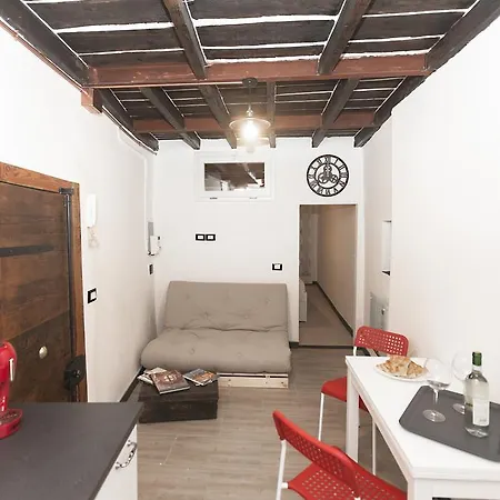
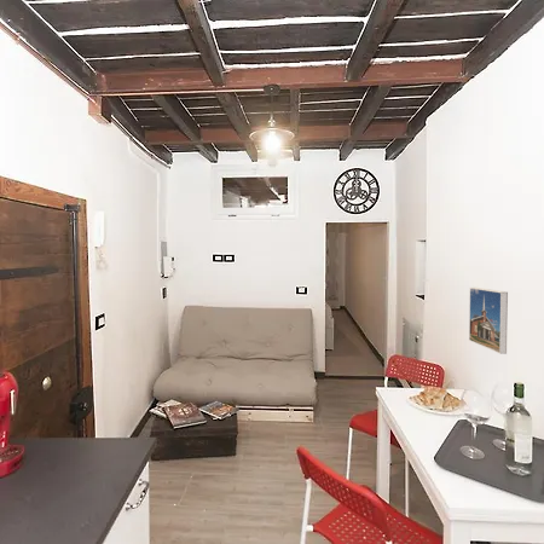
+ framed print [468,287,509,355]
